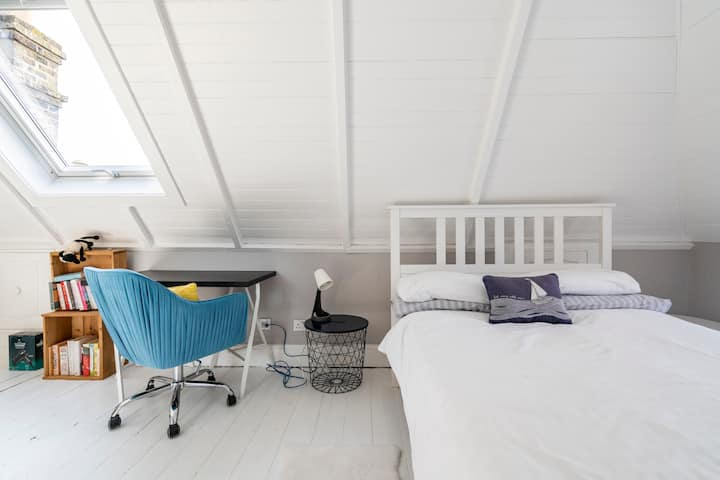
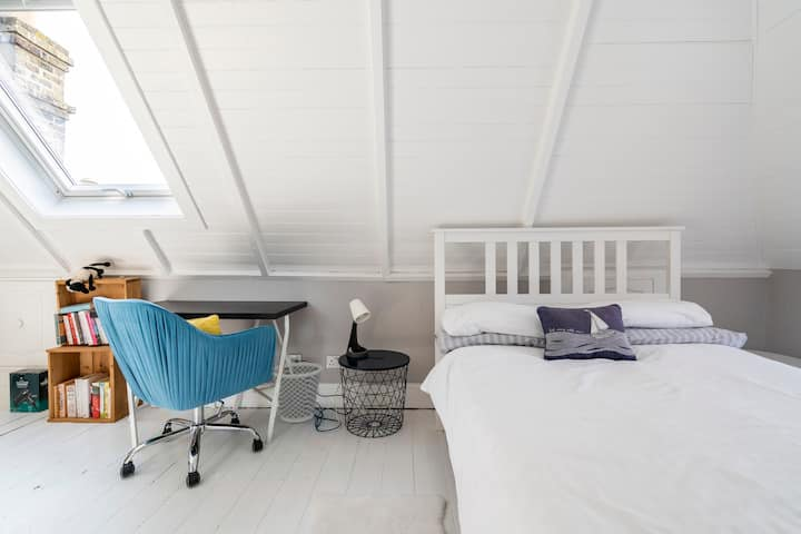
+ wastebasket [273,362,324,424]
